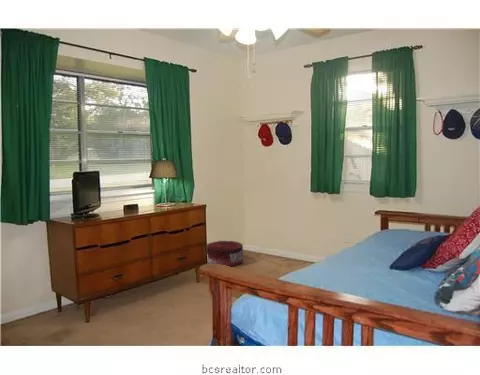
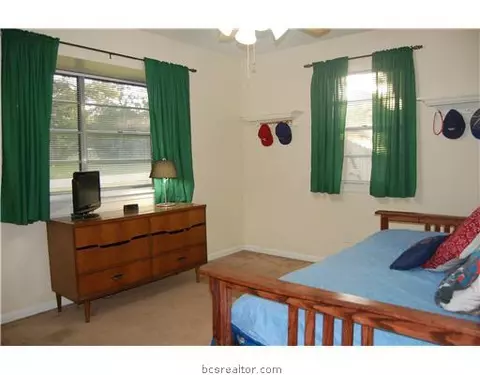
- pouf [206,240,244,268]
